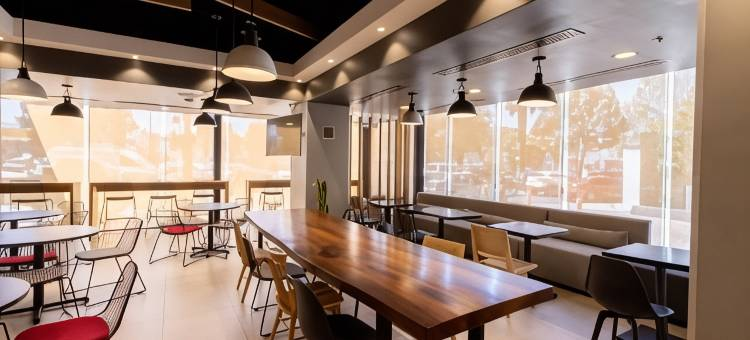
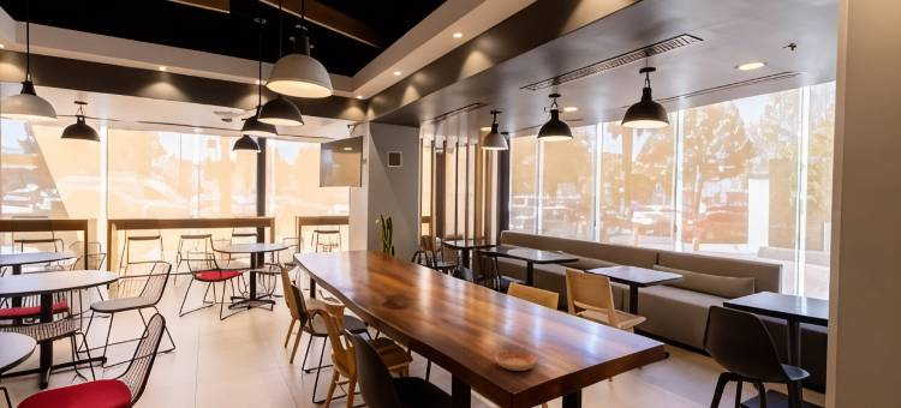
+ saucer [494,349,538,372]
